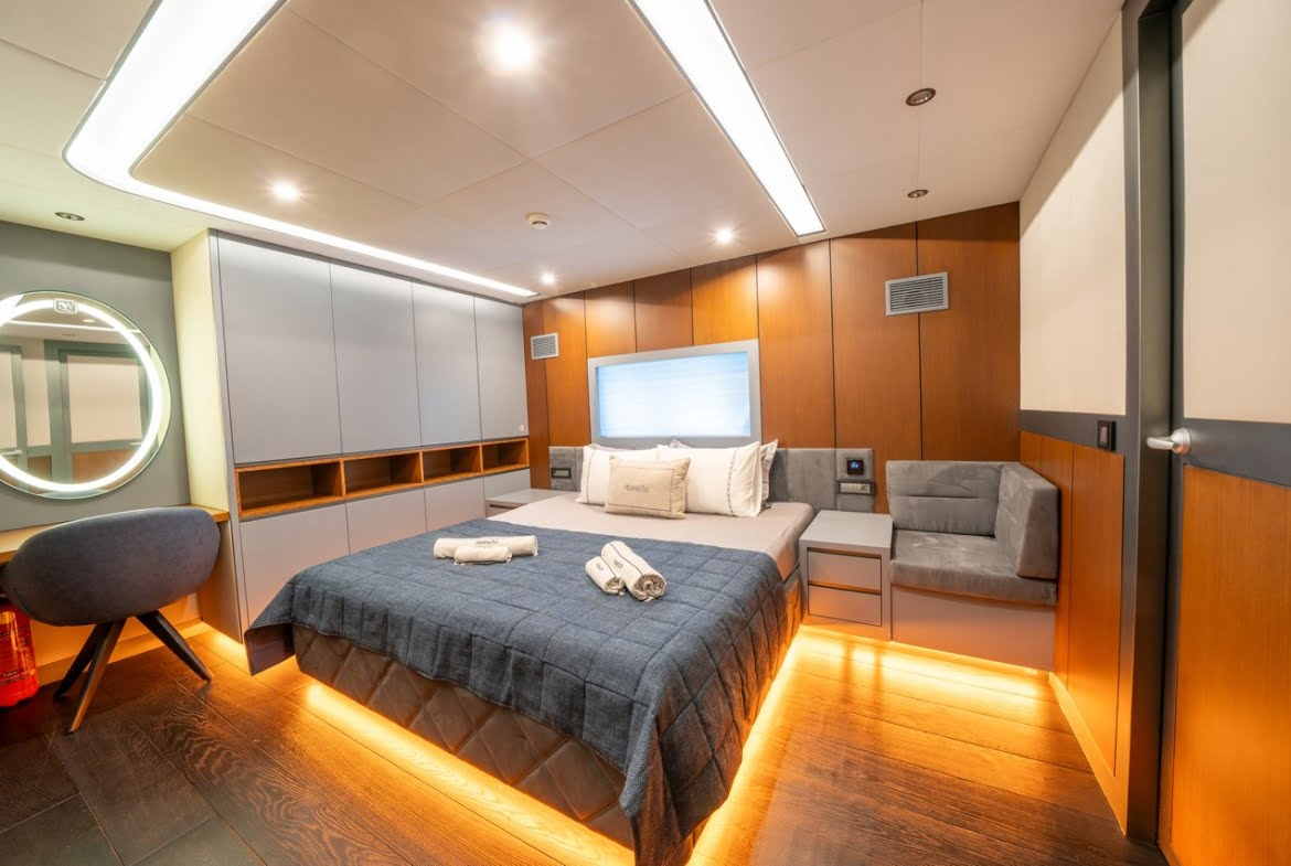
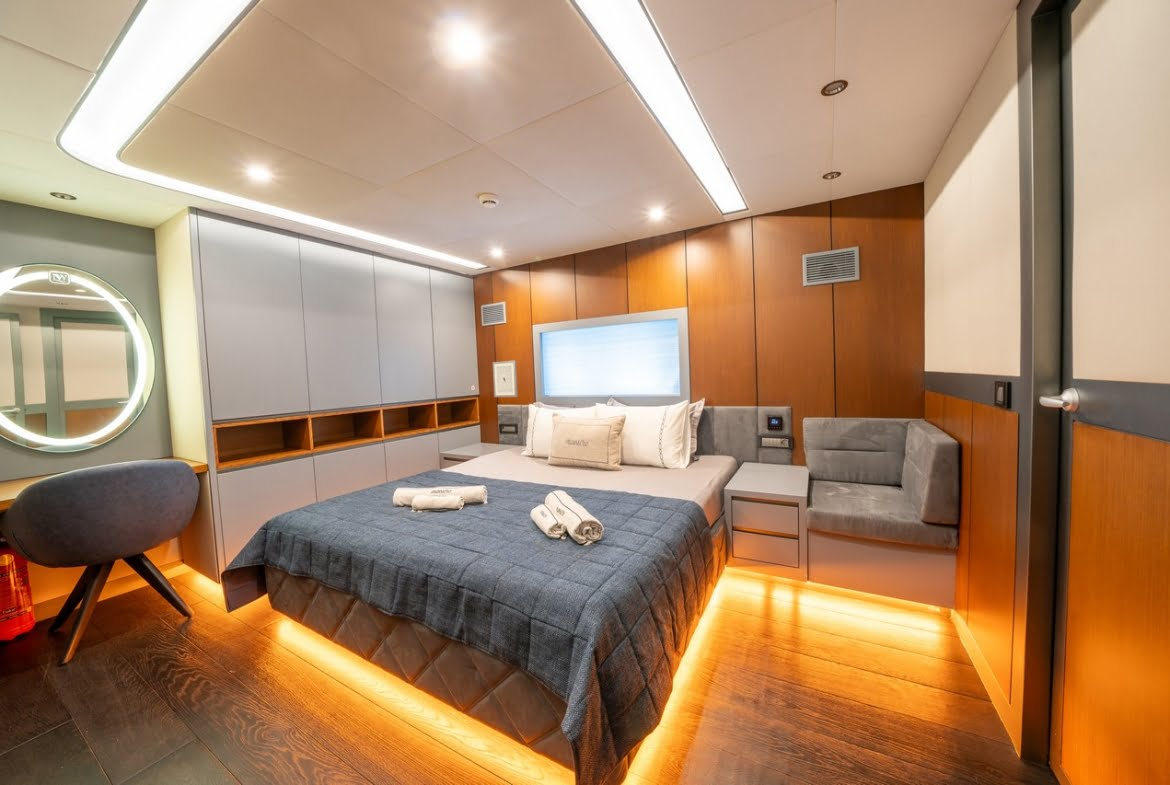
+ wall art [492,360,519,398]
